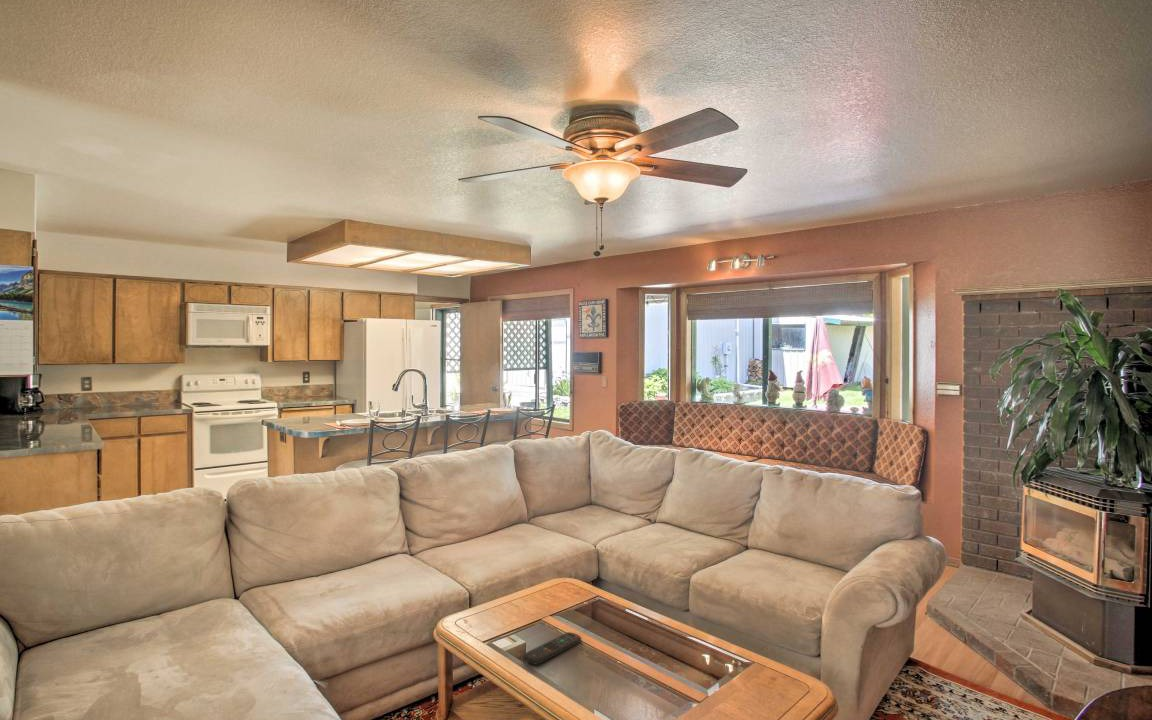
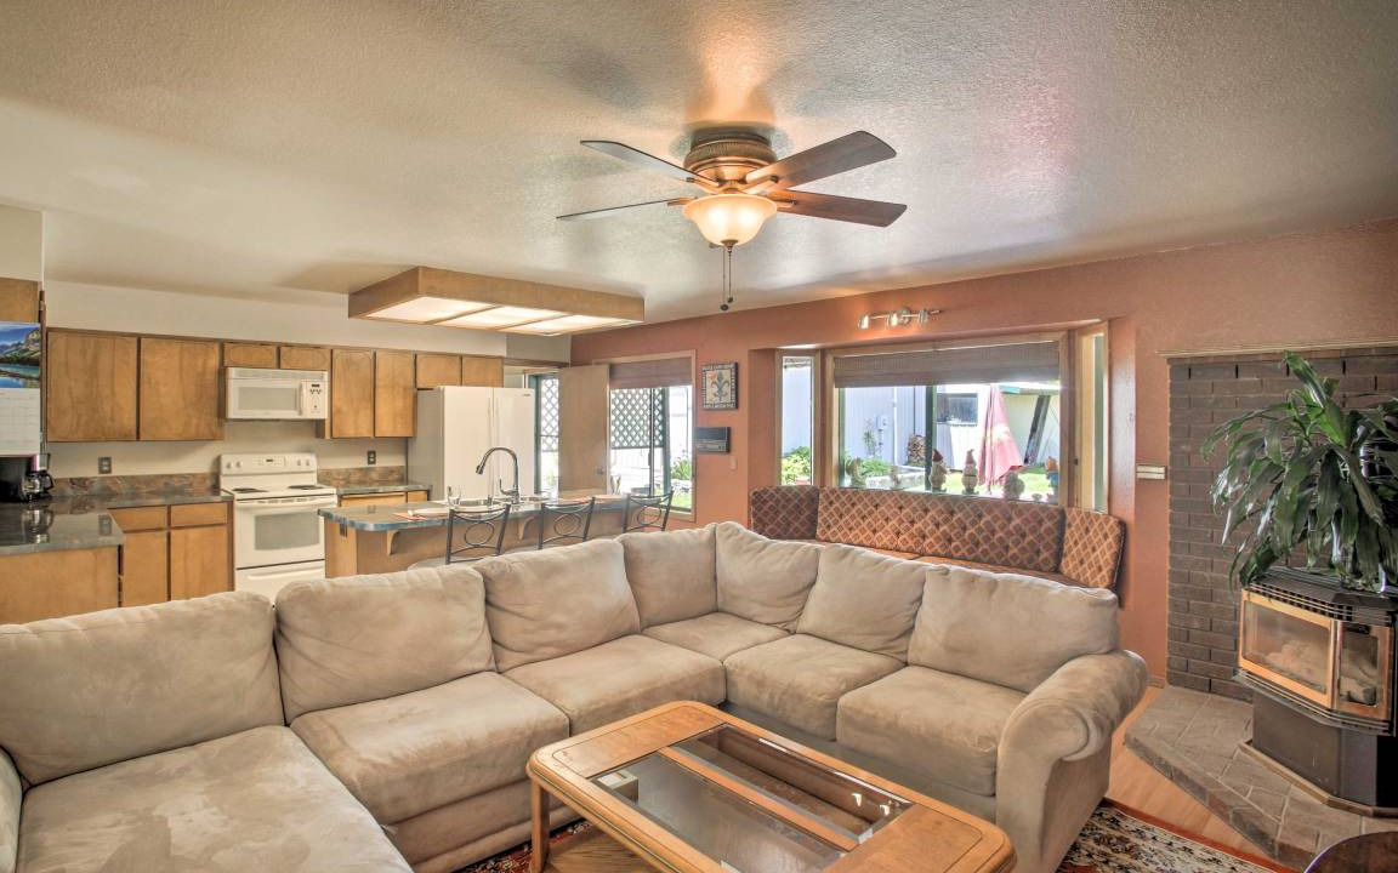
- remote control [523,631,582,666]
